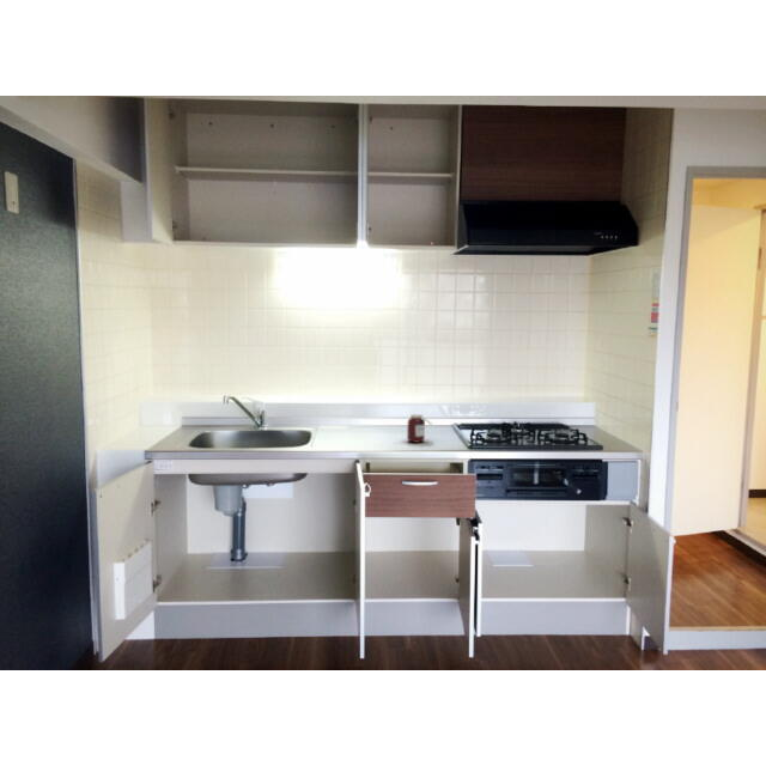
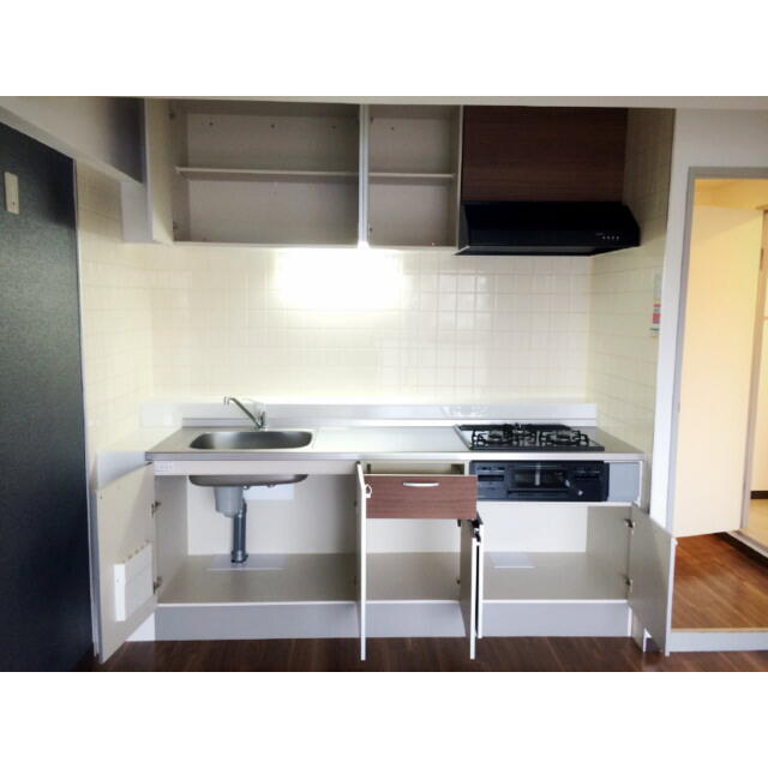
- jar [406,413,433,444]
